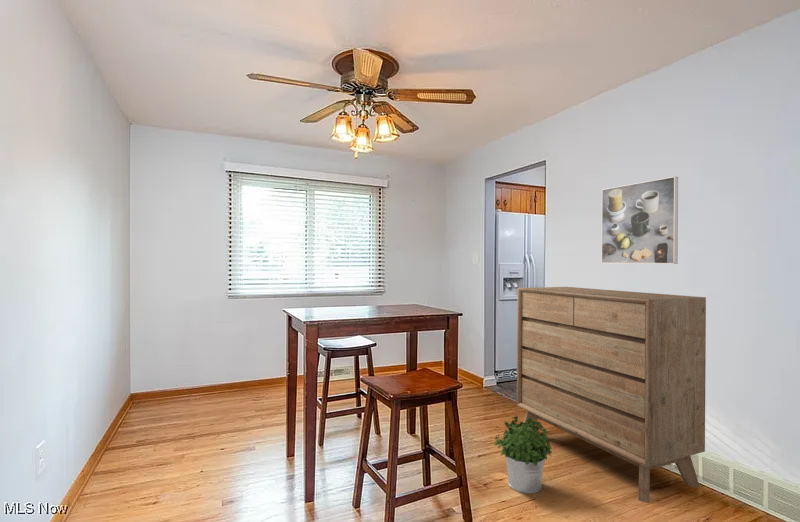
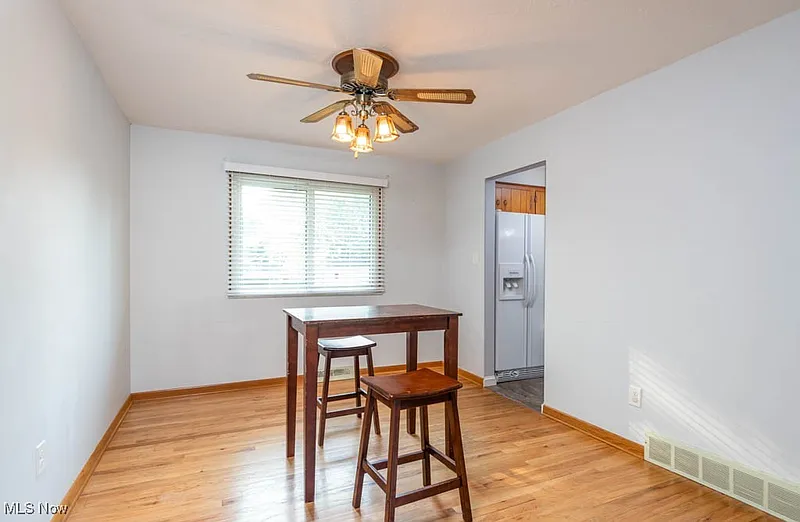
- dresser [516,286,707,504]
- potted plant [493,414,553,494]
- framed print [600,176,679,265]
